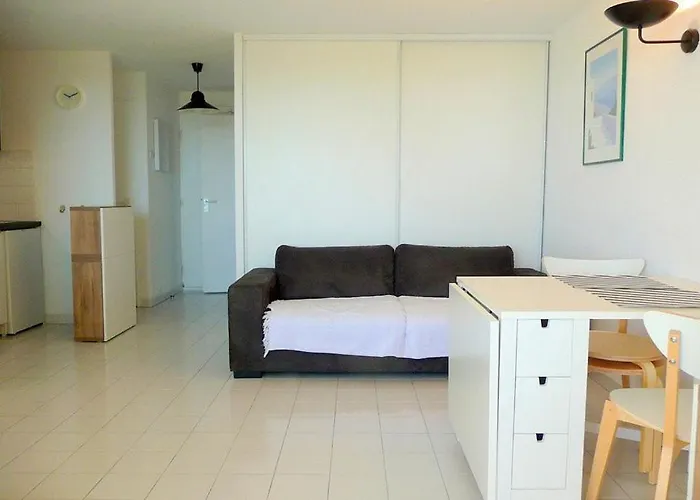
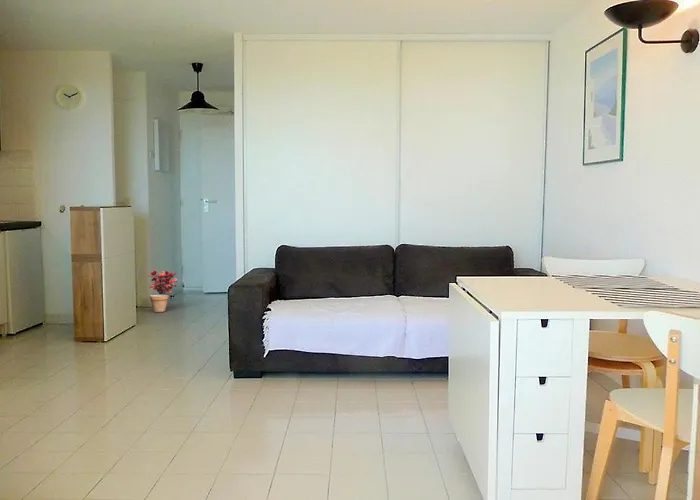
+ potted plant [148,269,178,313]
